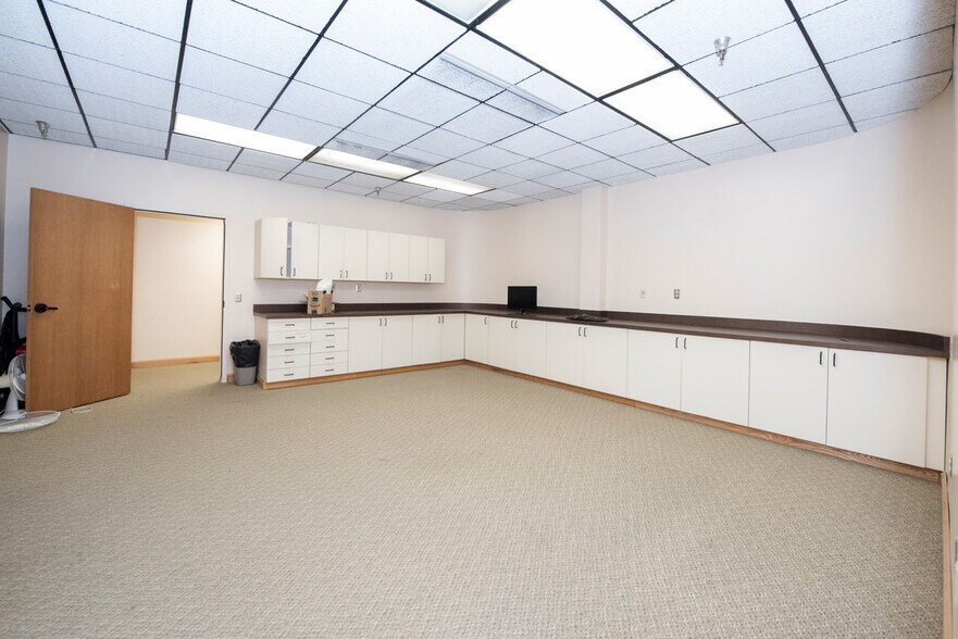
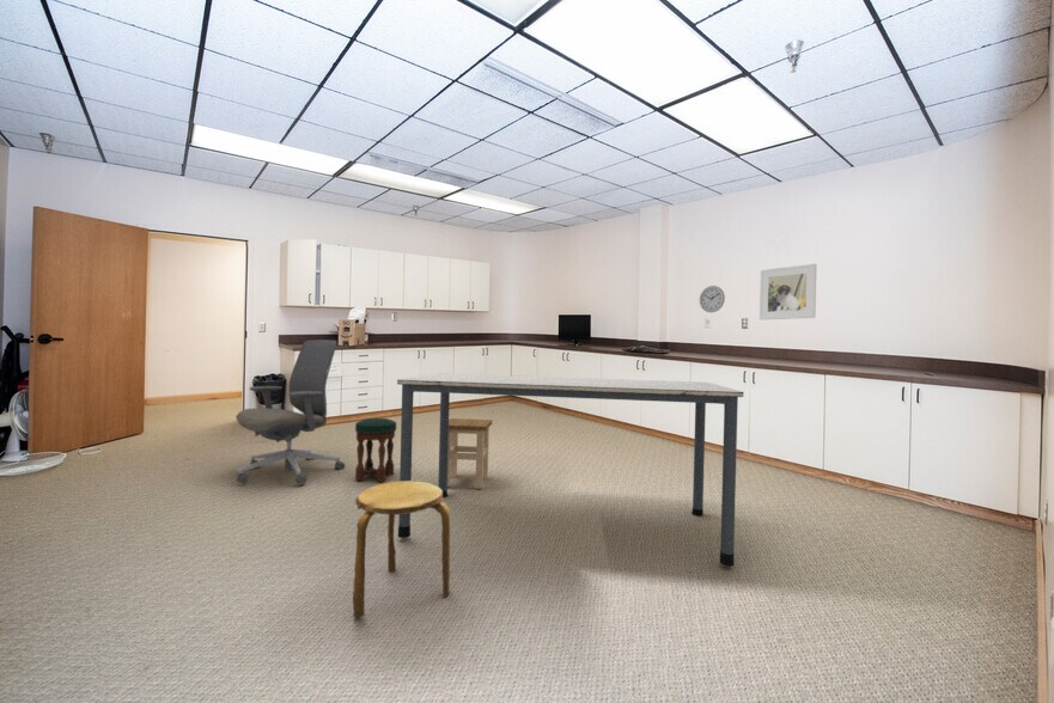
+ dining table [396,372,745,568]
+ stool [352,481,451,619]
+ stool [447,417,493,490]
+ stool [354,417,397,483]
+ office chair [234,338,346,485]
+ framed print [758,263,818,322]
+ wall clock [699,285,726,313]
